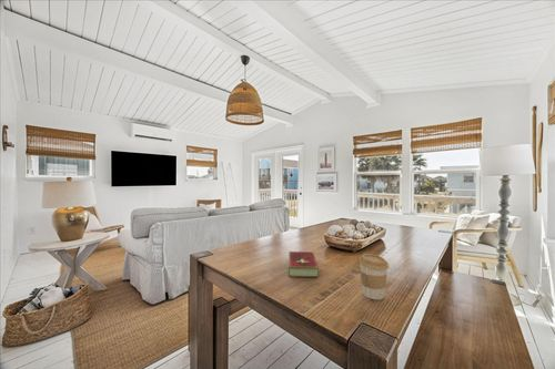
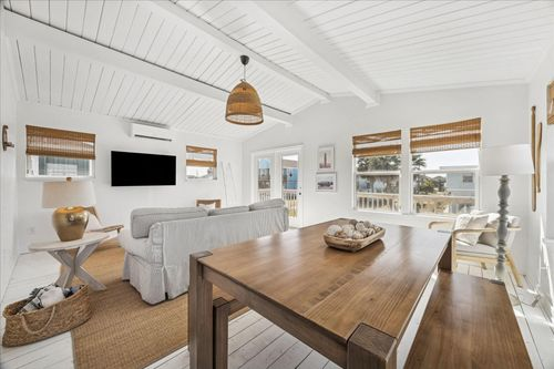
- coffee cup [357,253,390,300]
- hardcover book [287,250,320,278]
